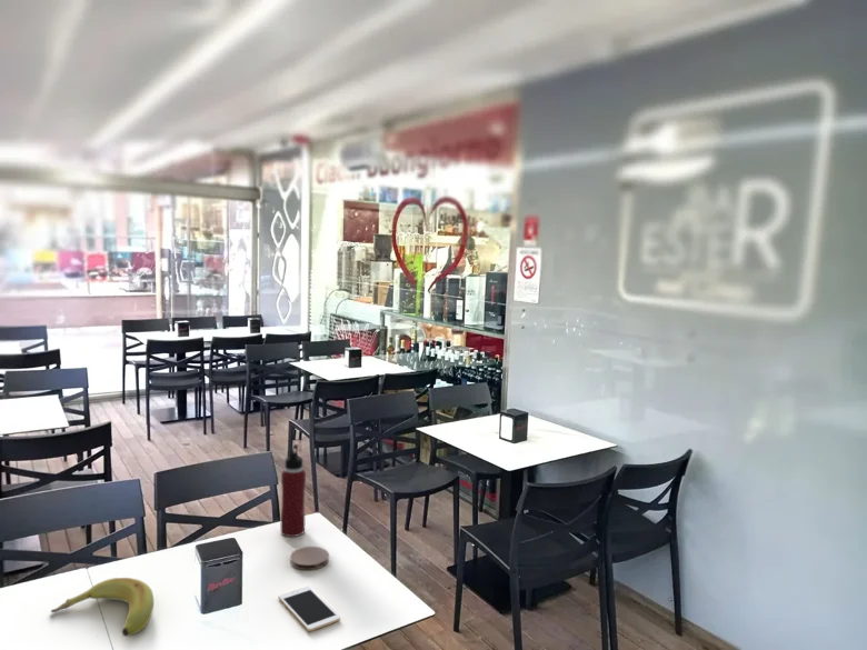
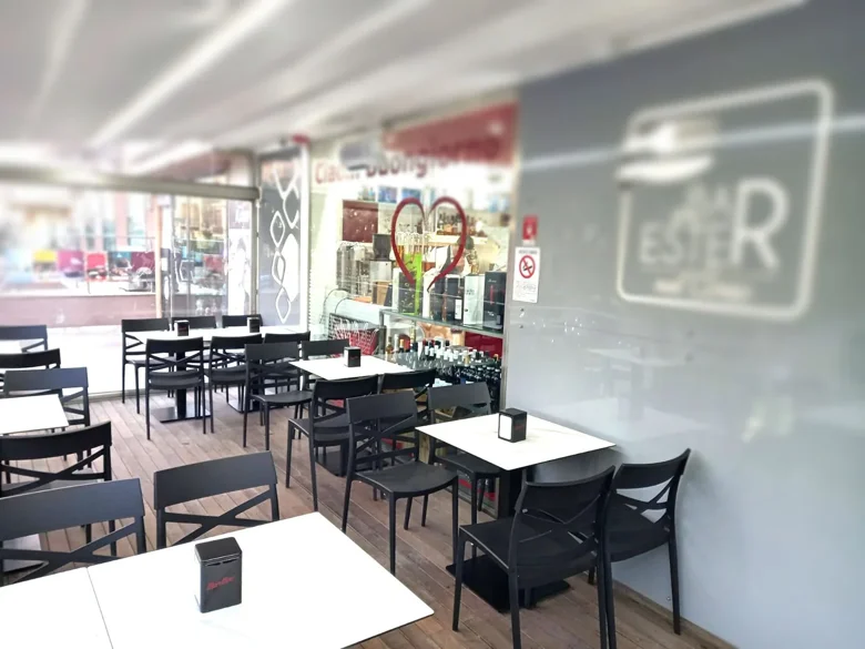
- coaster [289,546,330,571]
- water bottle [280,443,307,538]
- cell phone [277,584,341,632]
- banana [50,577,155,638]
